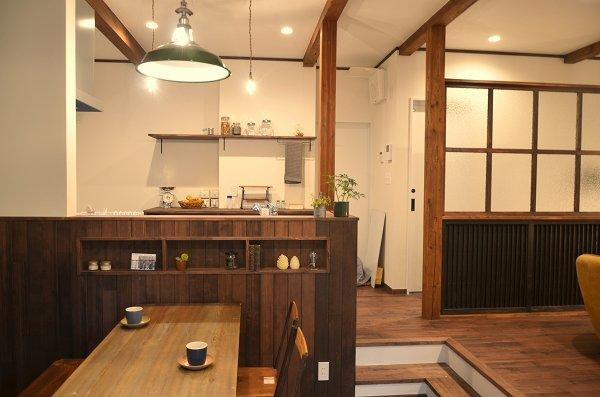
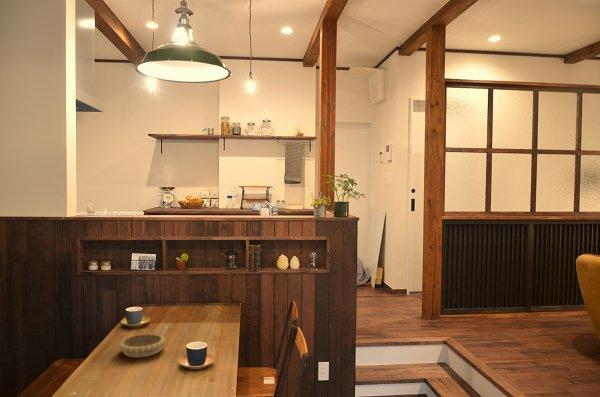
+ decorative bowl [118,333,166,358]
